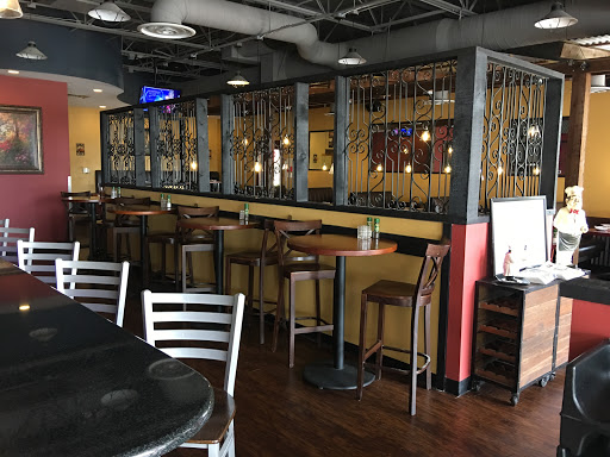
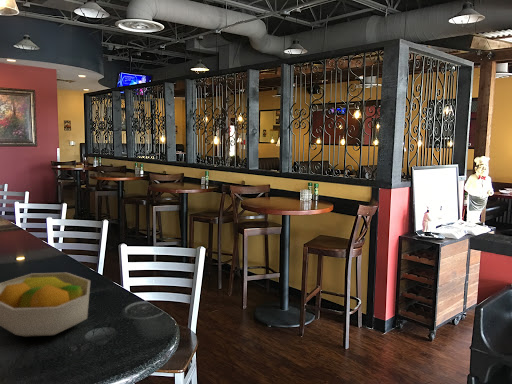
+ fruit bowl [0,272,91,338]
